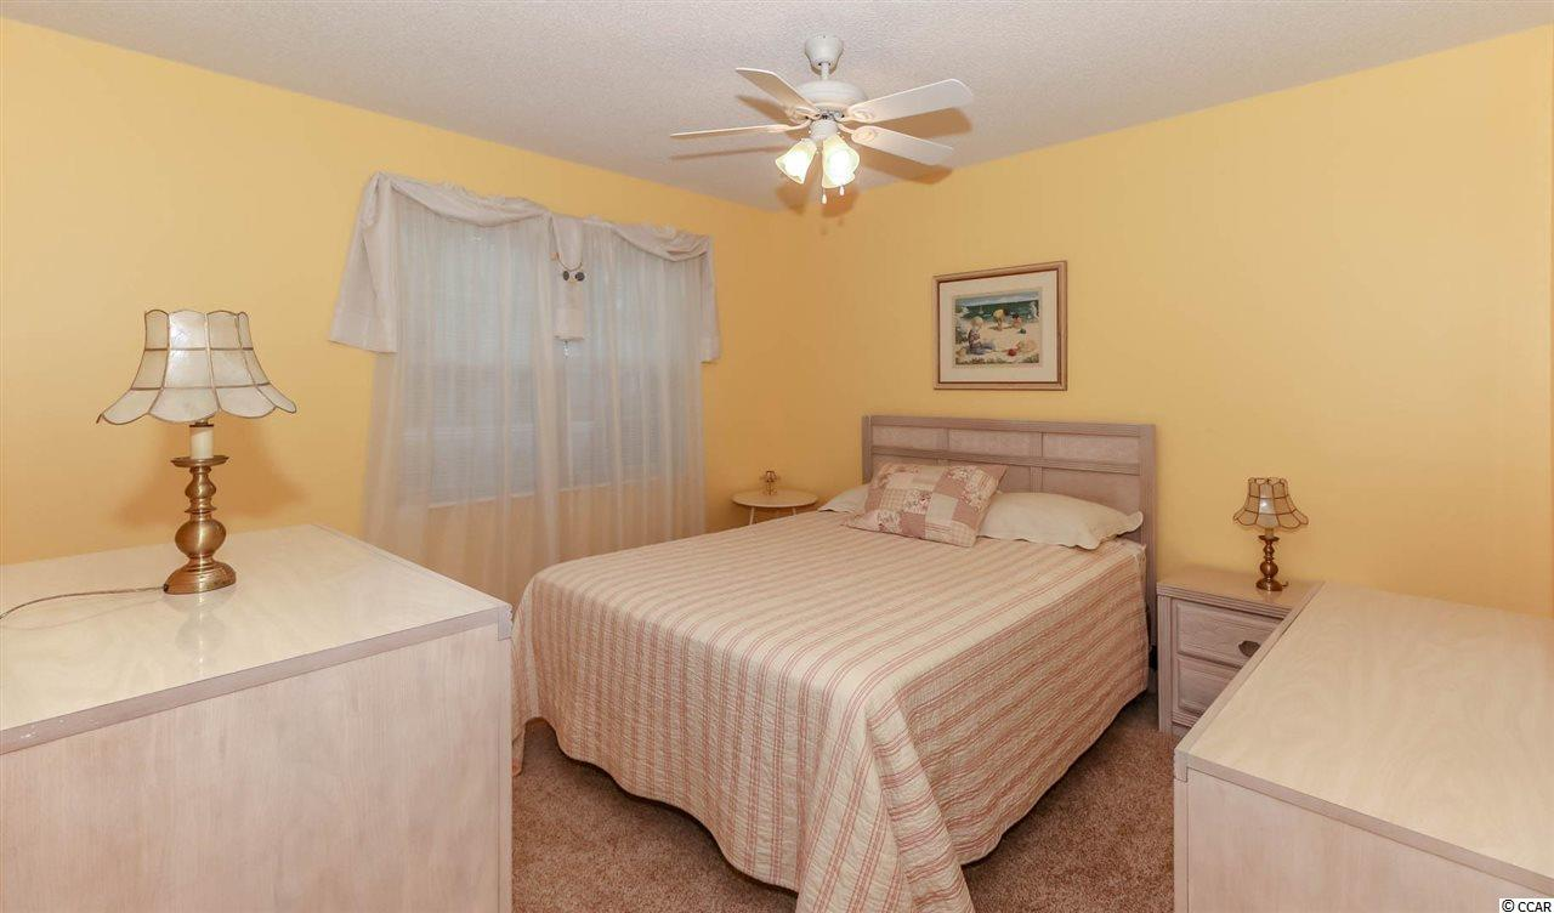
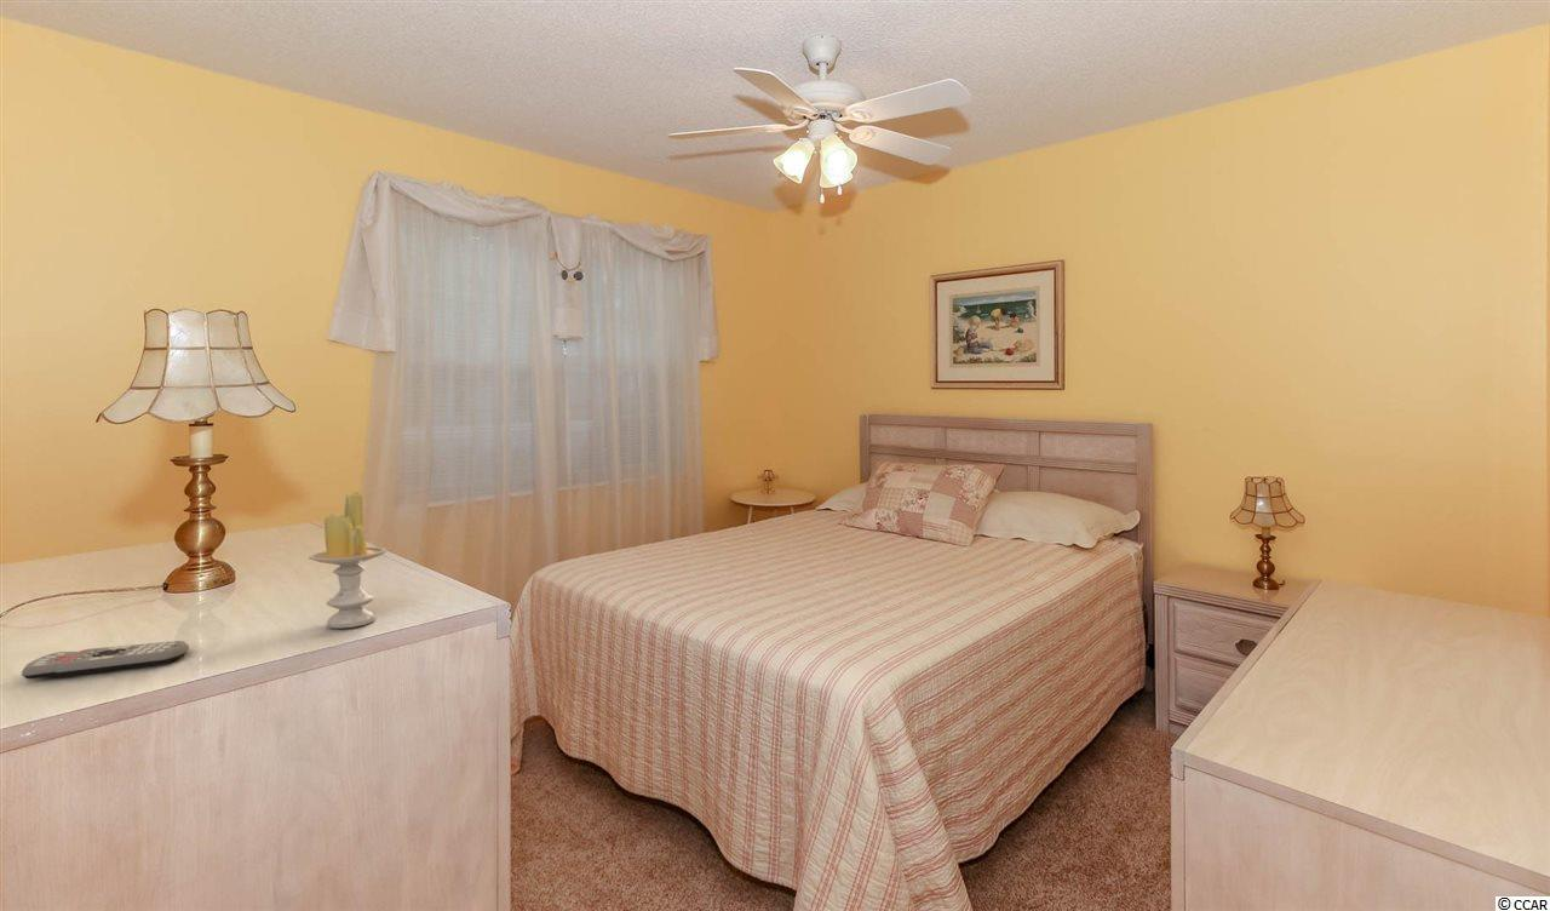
+ remote control [21,640,190,680]
+ candle [308,491,388,629]
